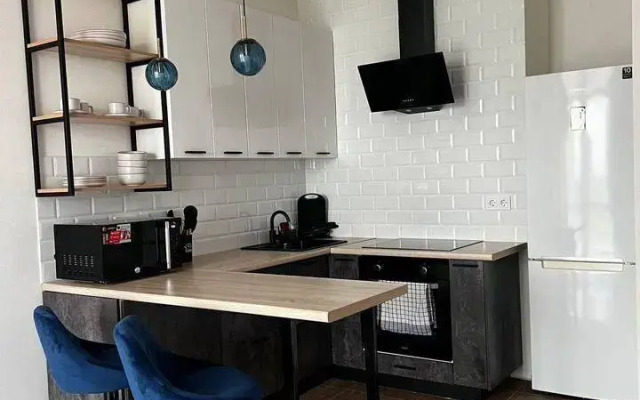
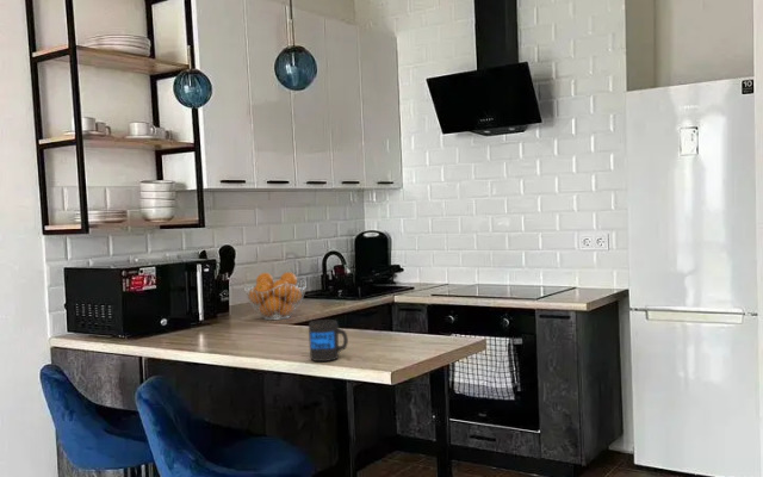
+ fruit basket [243,271,308,321]
+ mug [308,318,349,363]
